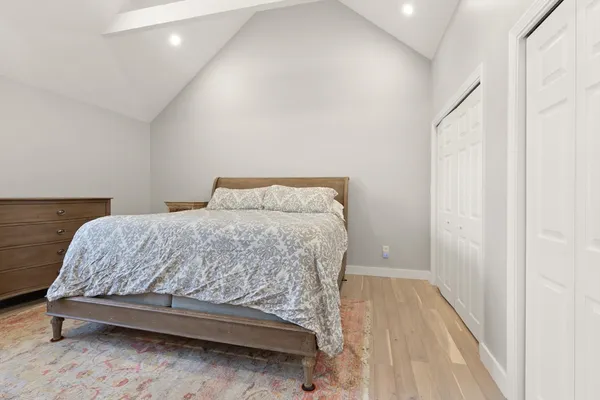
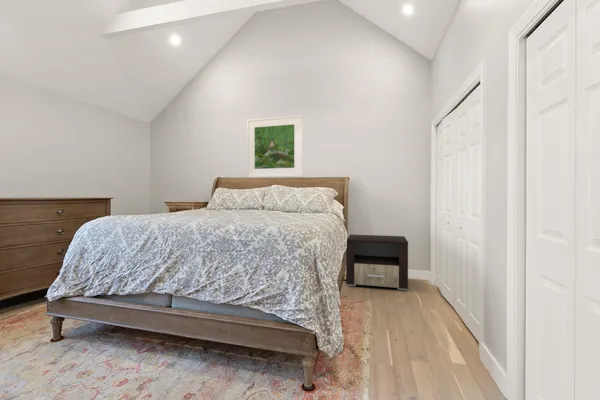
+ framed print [246,114,304,179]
+ nightstand [345,234,409,291]
